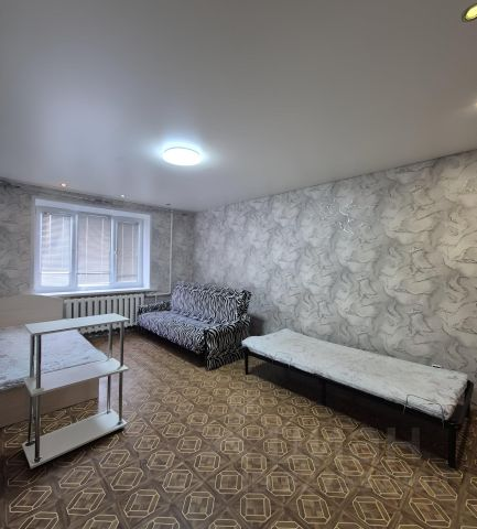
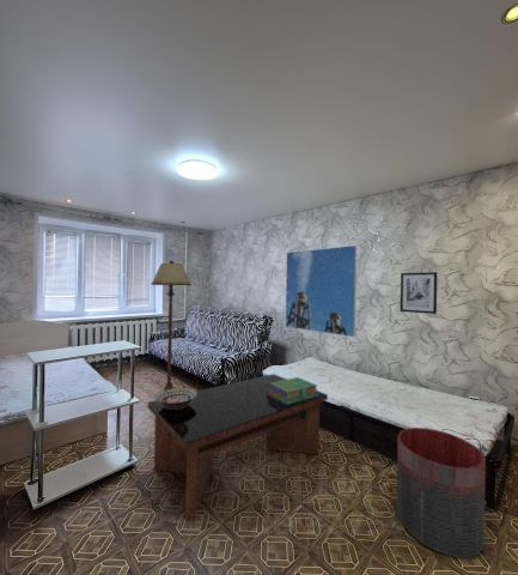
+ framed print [285,244,358,338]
+ floor lamp [150,260,193,392]
+ stack of books [267,376,319,405]
+ trash can [396,426,487,559]
+ wall art [400,271,438,315]
+ decorative bowl [154,387,196,408]
+ coffee table [147,373,329,522]
